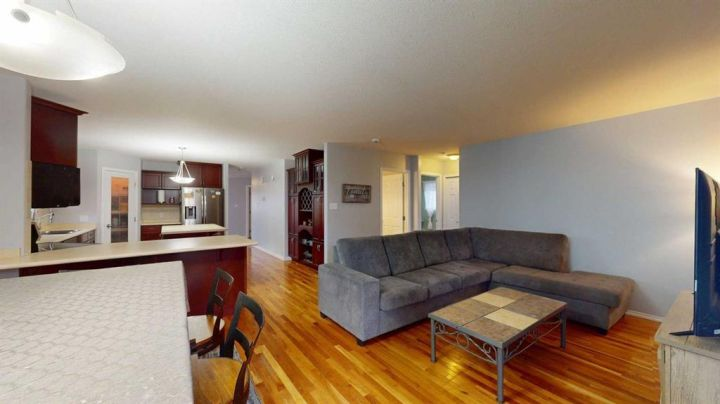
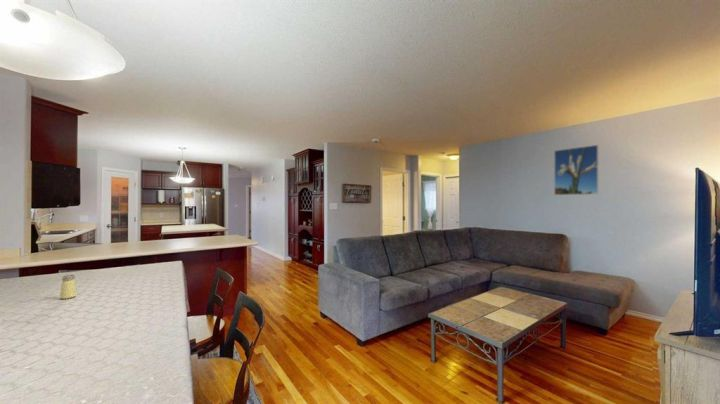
+ saltshaker [59,274,78,300]
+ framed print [553,144,600,196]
